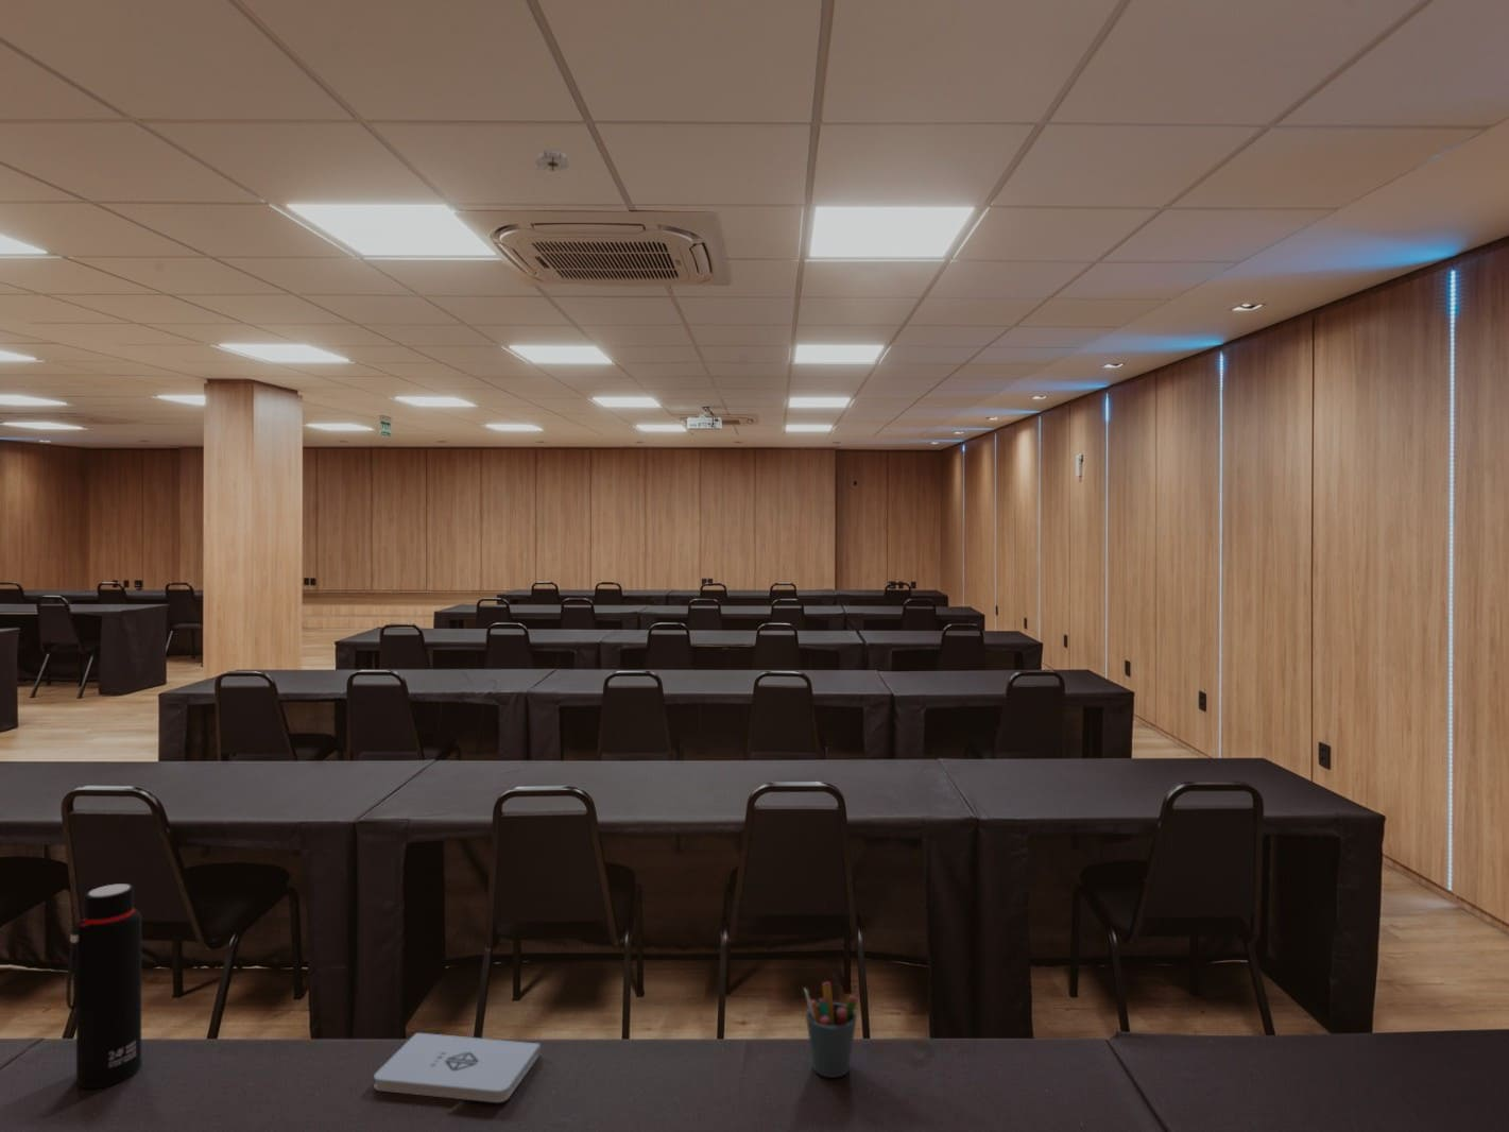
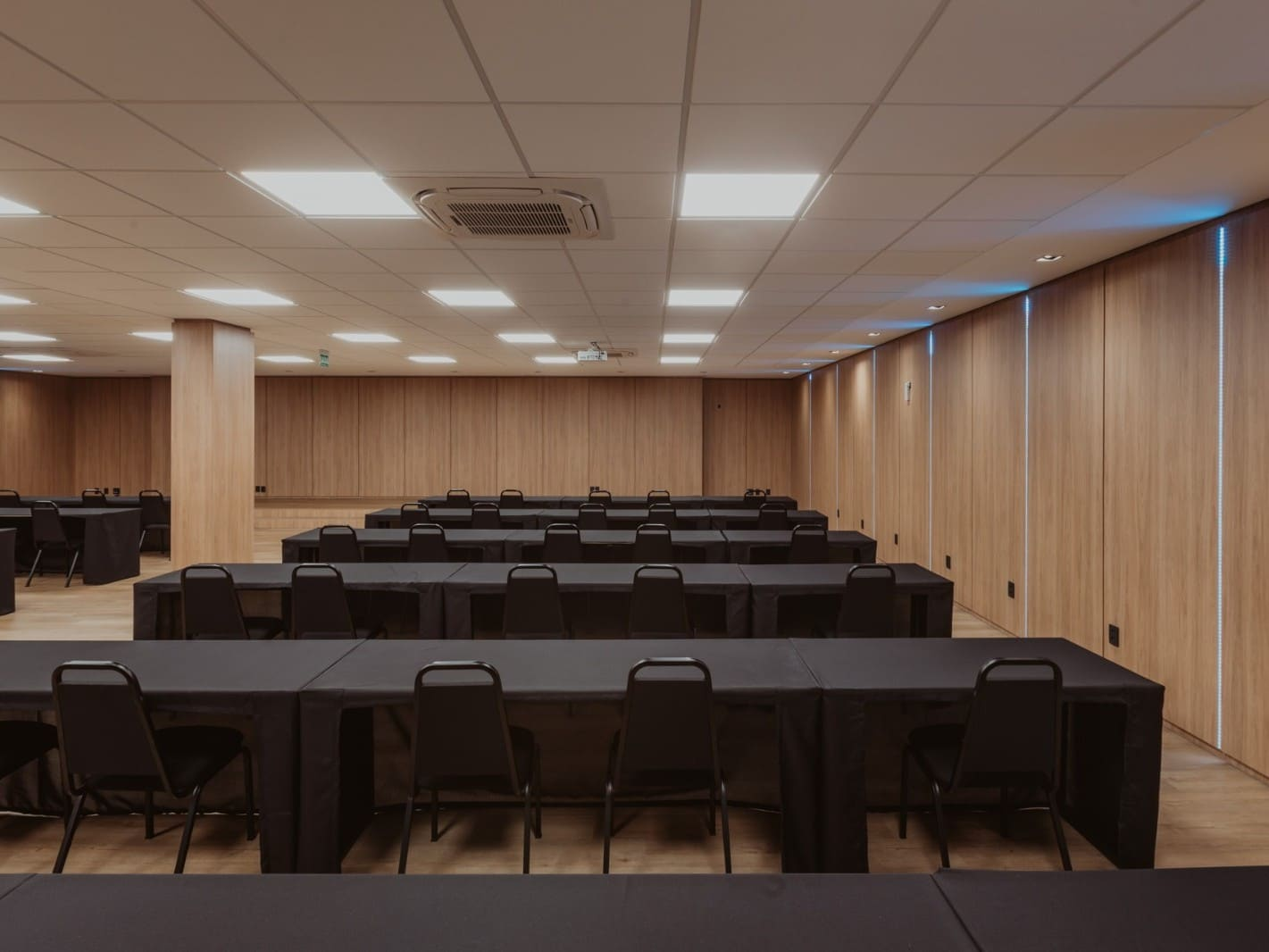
- water bottle [64,882,143,1089]
- notepad [372,1032,541,1103]
- smoke detector [534,149,571,172]
- pen holder [803,981,859,1078]
